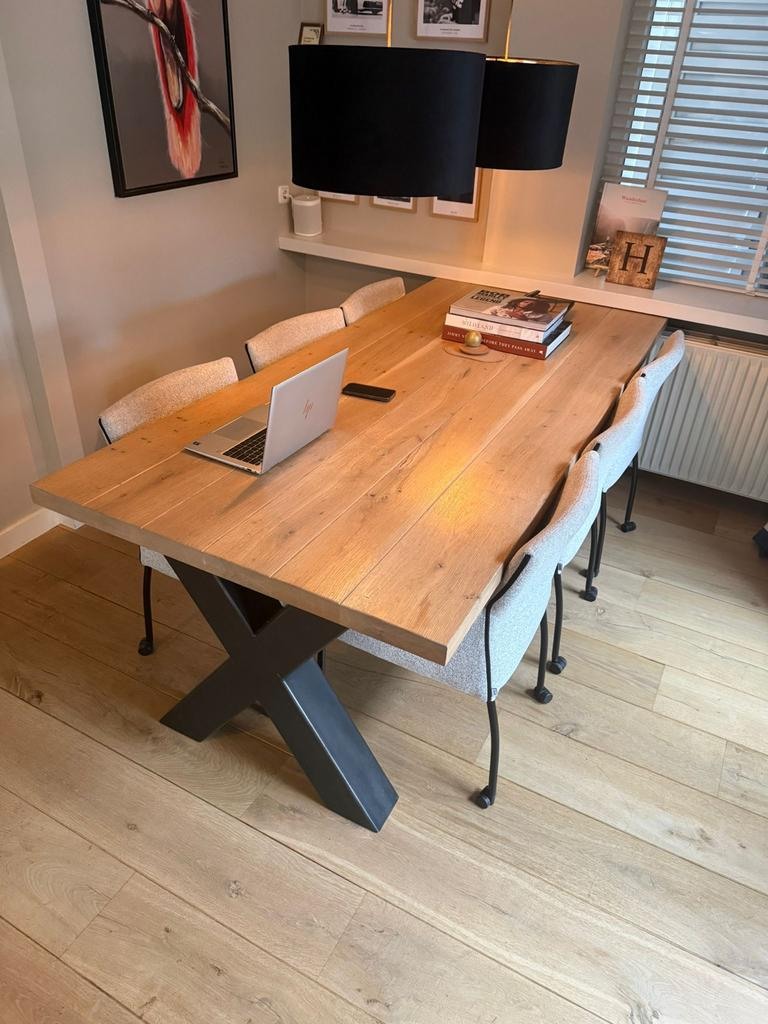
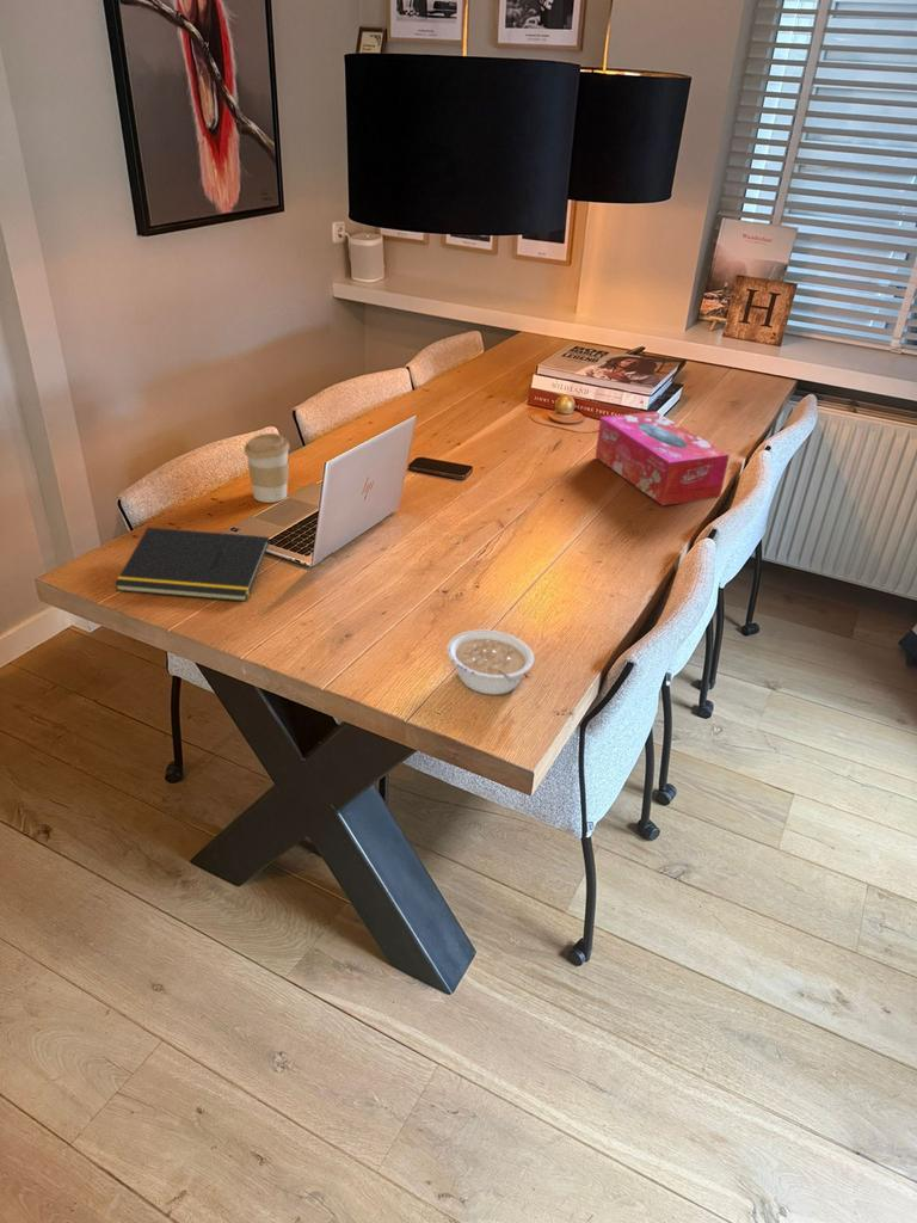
+ legume [445,628,535,696]
+ tissue box [595,410,731,506]
+ coffee cup [244,432,290,504]
+ notepad [113,527,271,603]
